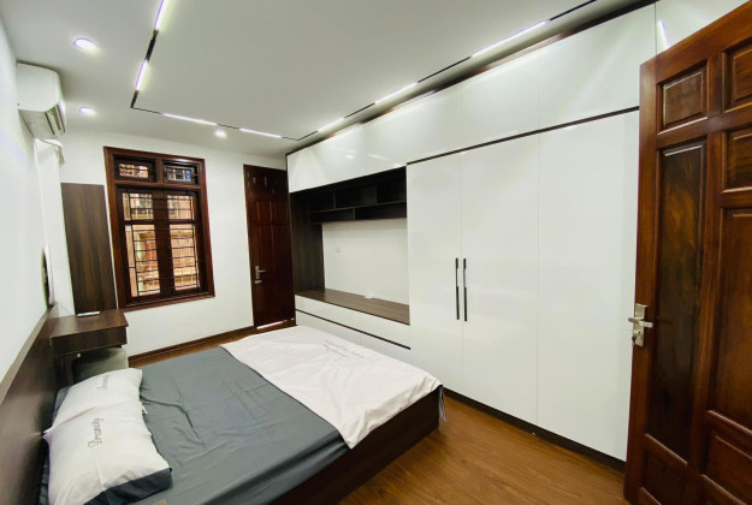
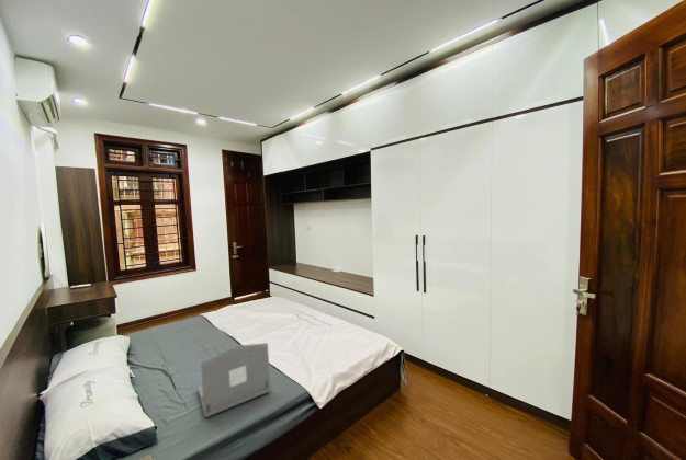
+ laptop [196,342,272,418]
